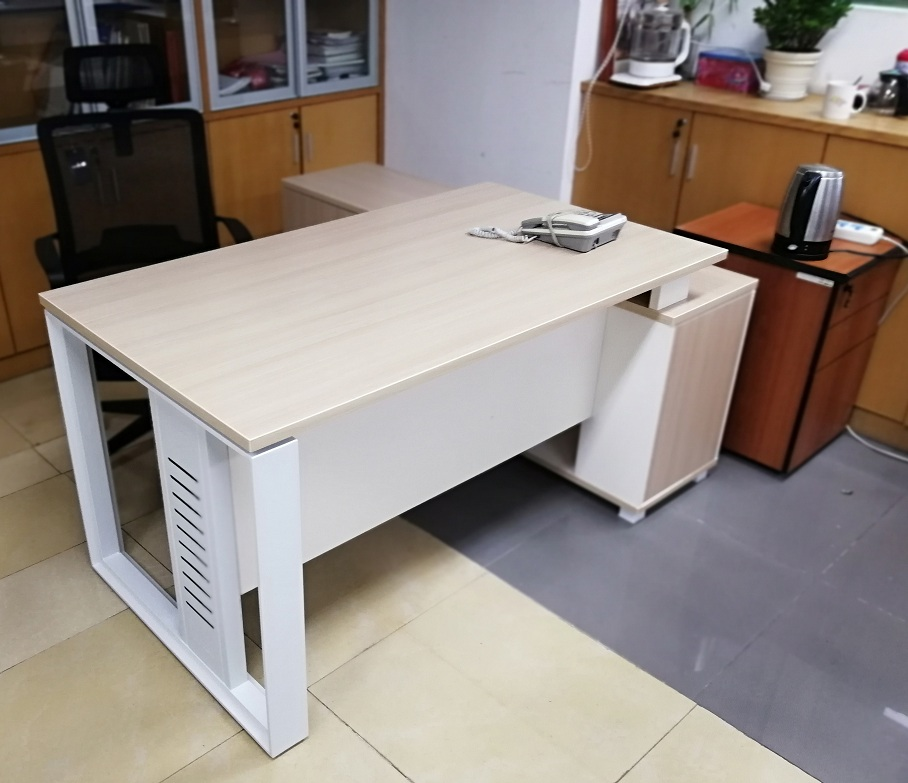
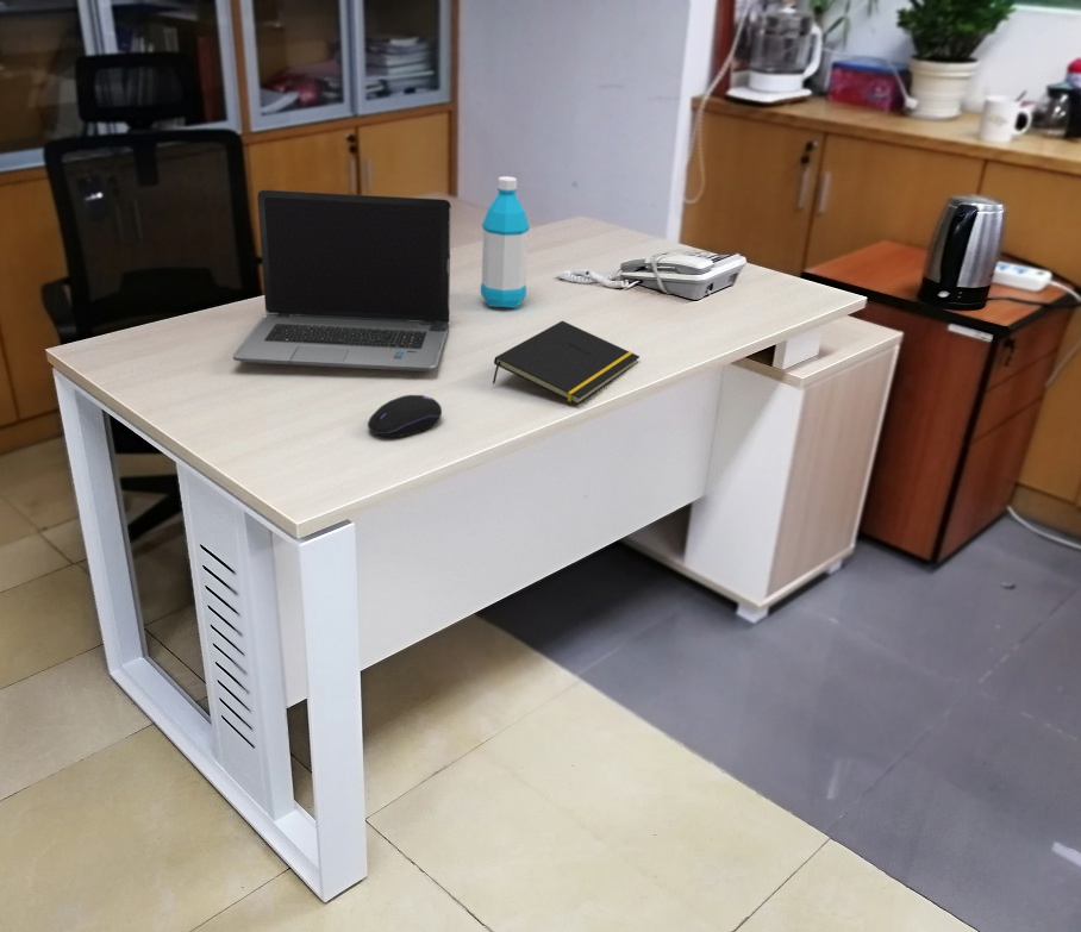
+ laptop computer [231,189,452,373]
+ water bottle [480,175,531,309]
+ notepad [492,320,641,406]
+ computer mouse [367,394,443,438]
